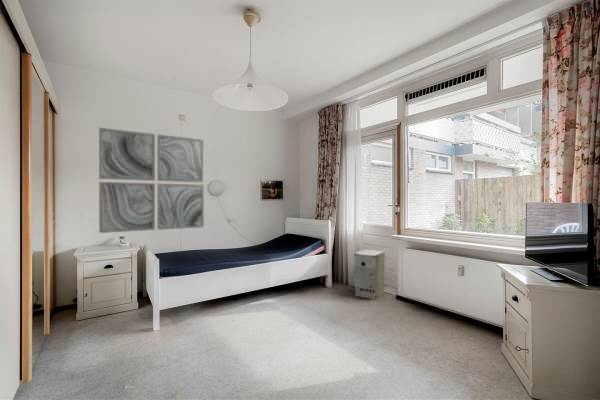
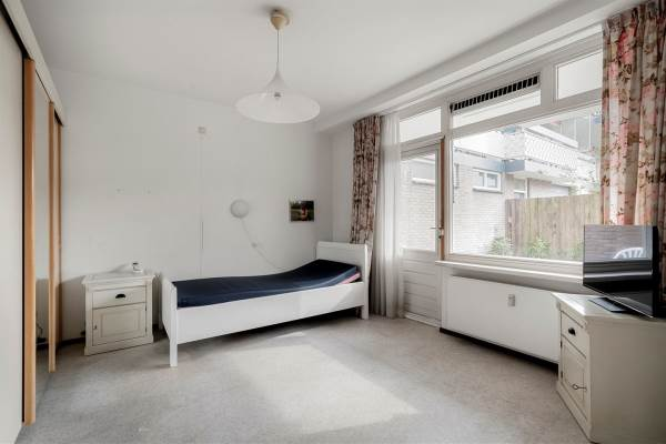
- wall art [98,127,205,234]
- air purifier [353,248,386,301]
